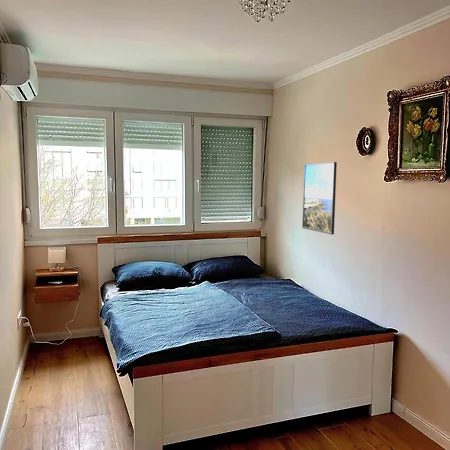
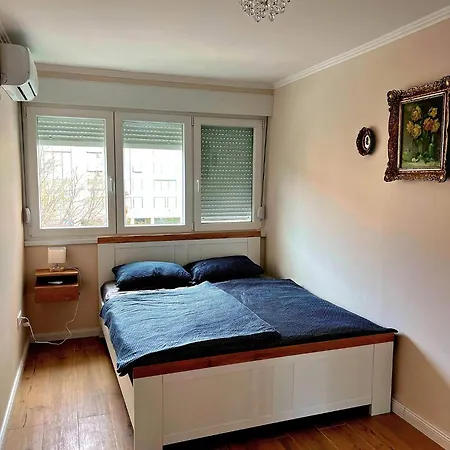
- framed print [301,161,338,236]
